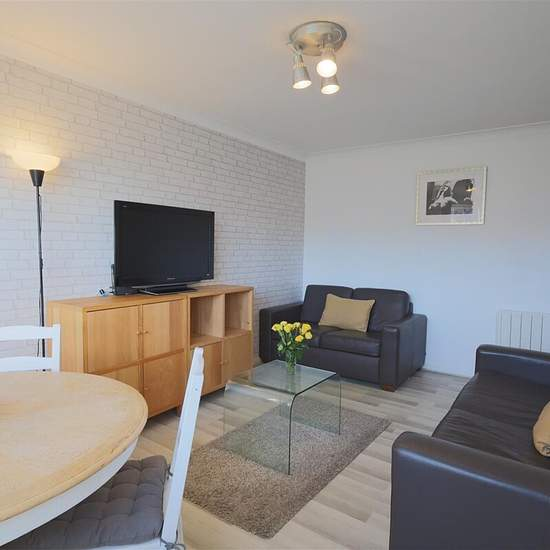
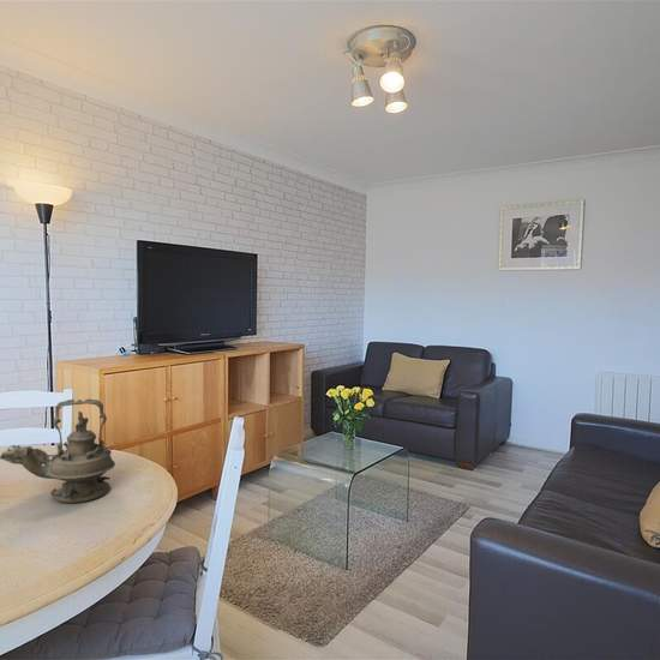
+ teapot [0,397,116,504]
